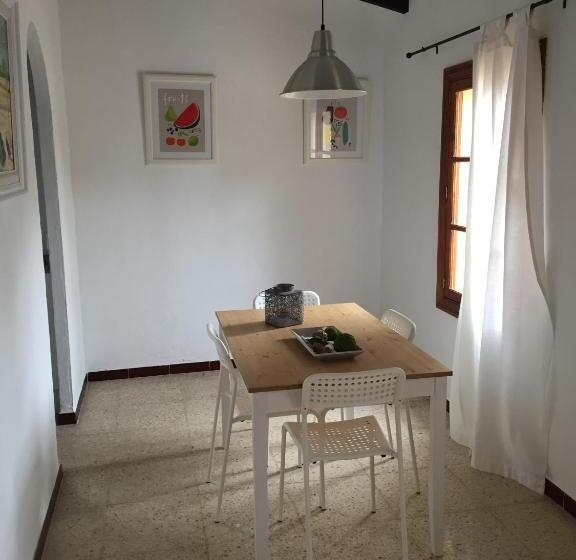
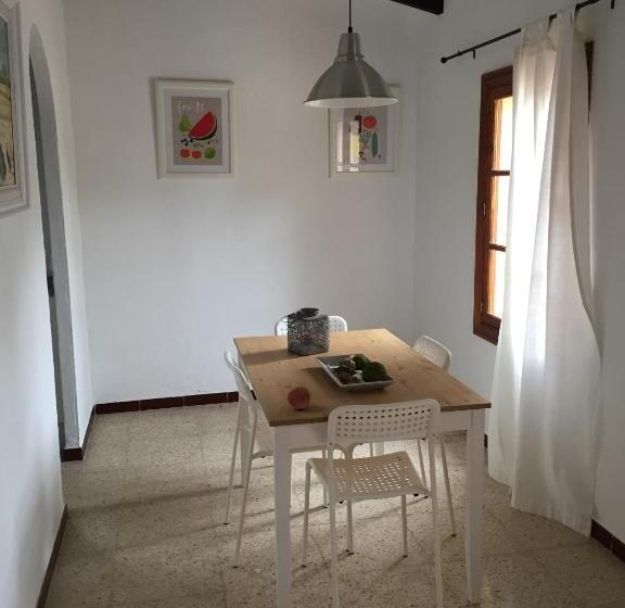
+ apple [286,384,312,409]
